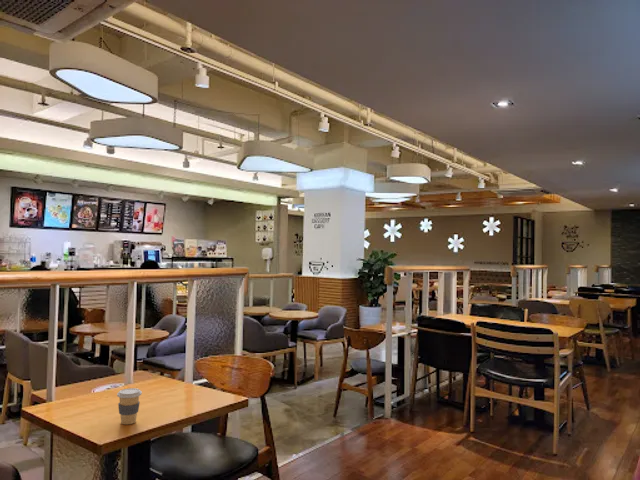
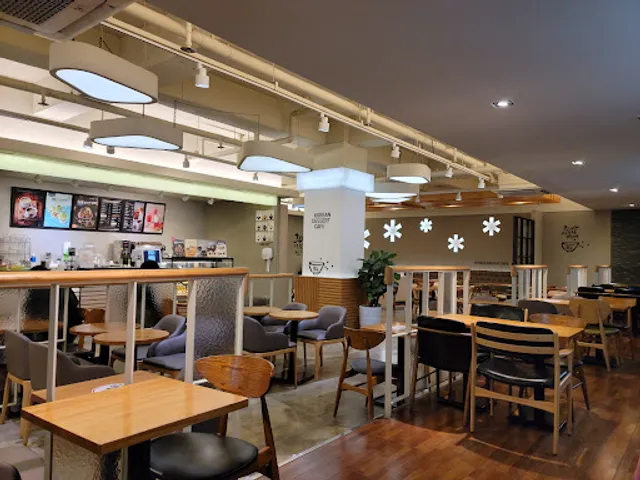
- coffee cup [116,387,143,425]
